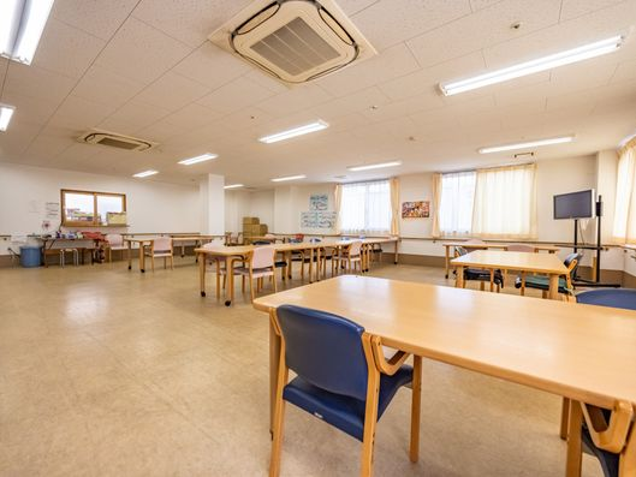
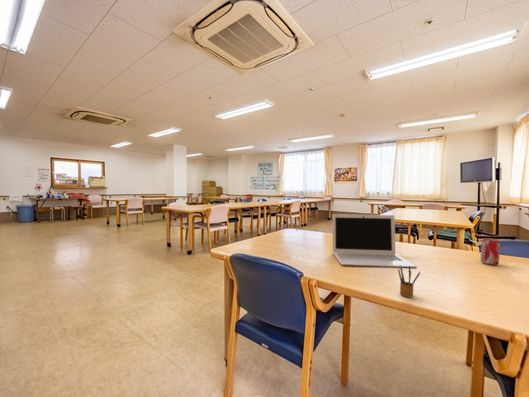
+ laptop [331,213,418,269]
+ beverage can [480,237,501,266]
+ pencil box [397,265,421,298]
